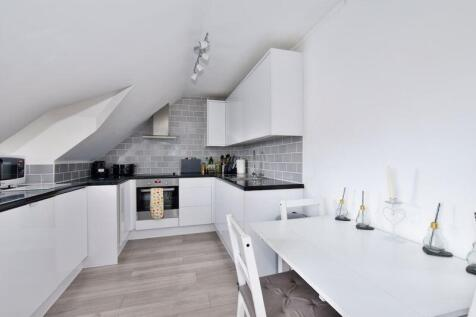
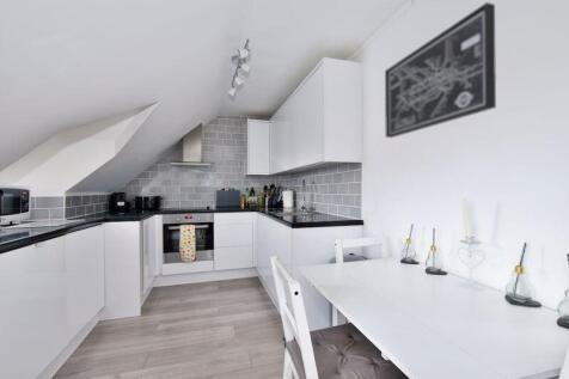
+ wall art [384,1,497,139]
